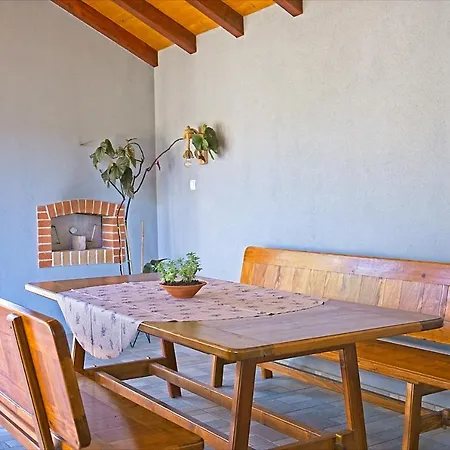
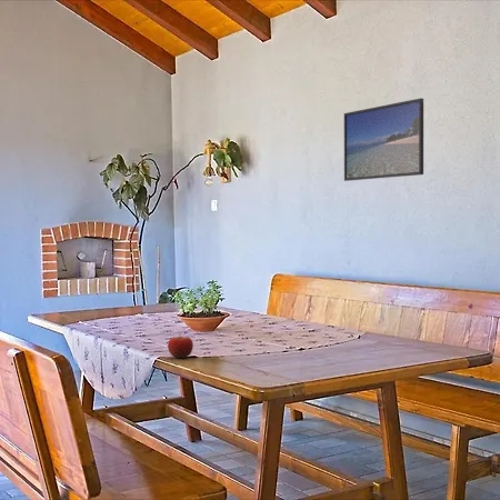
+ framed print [343,97,424,182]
+ fruit [167,332,194,359]
